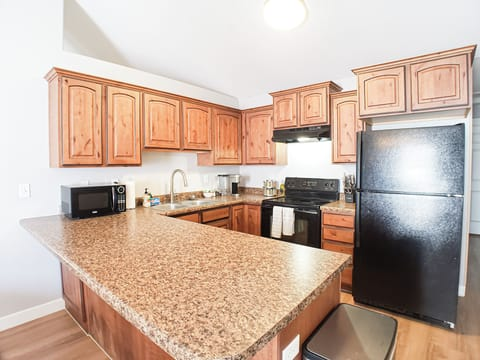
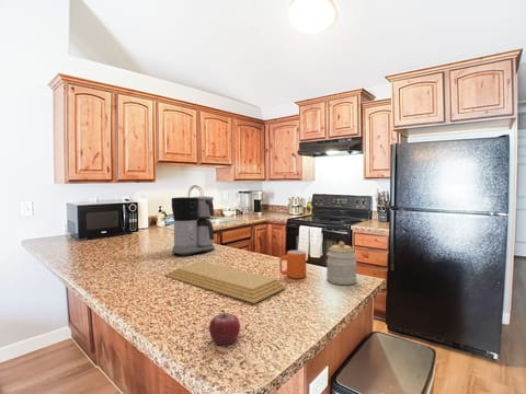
+ mug [278,250,307,279]
+ coffee maker [171,195,215,257]
+ fruit [208,309,241,346]
+ jar [325,240,358,286]
+ cutting board [163,260,286,304]
